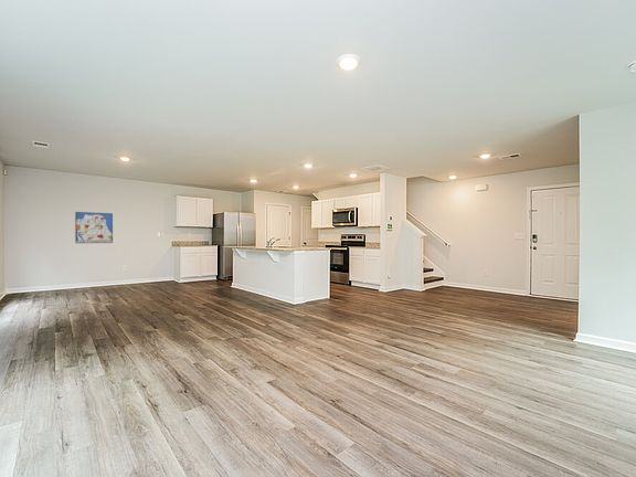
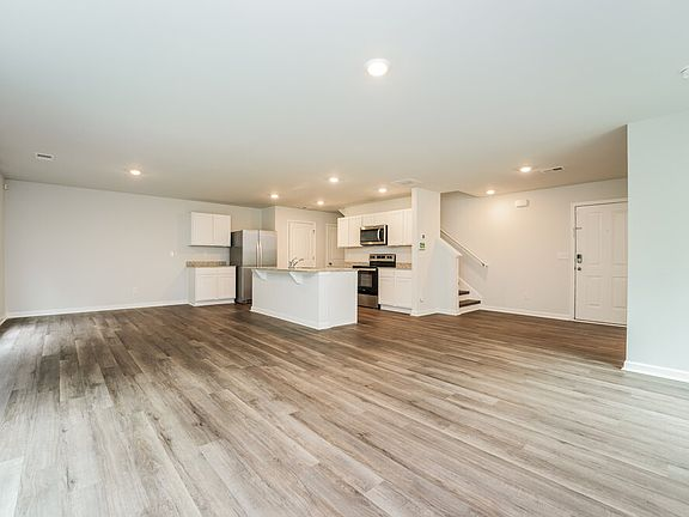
- wall art [74,211,114,244]
